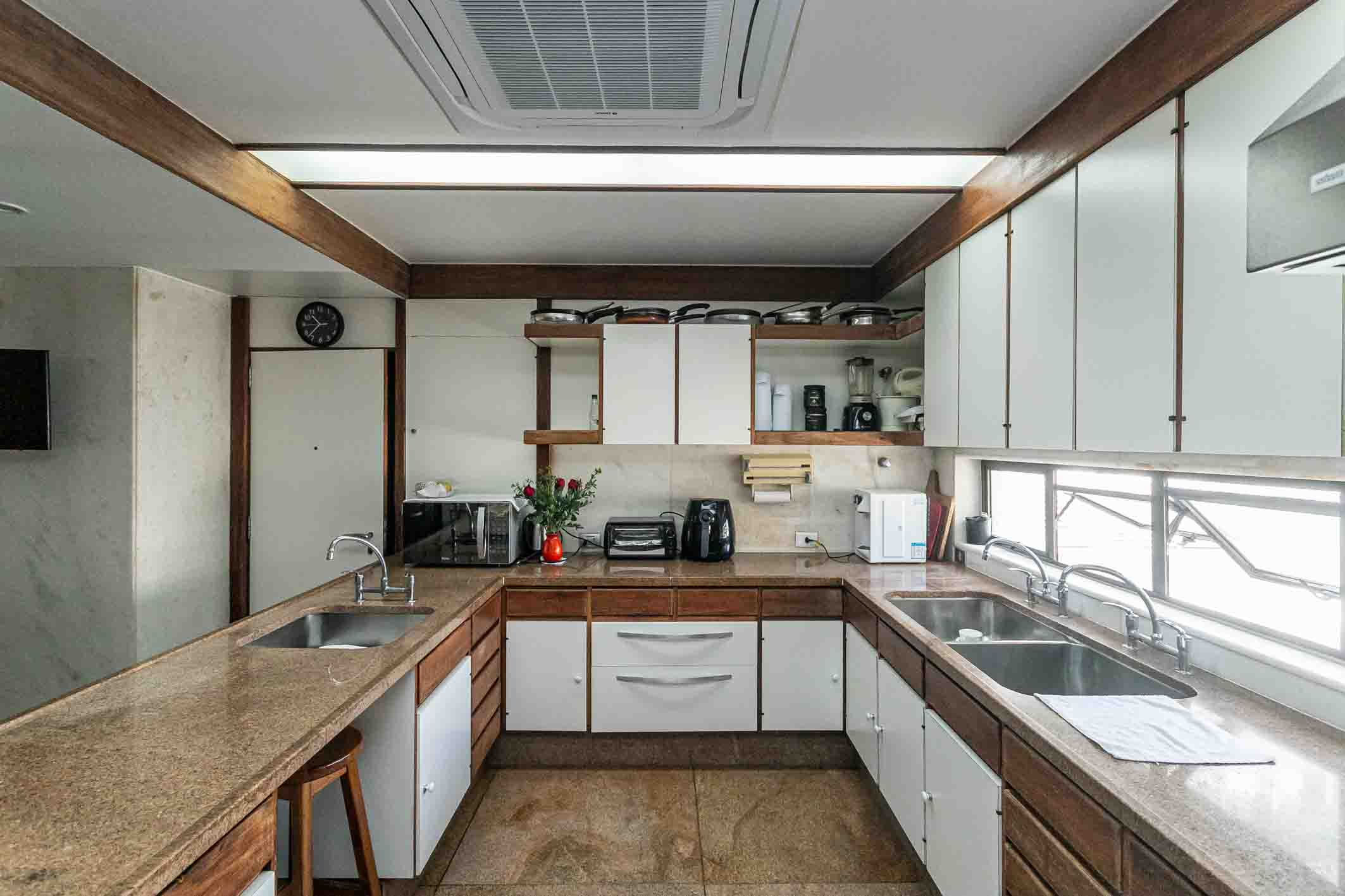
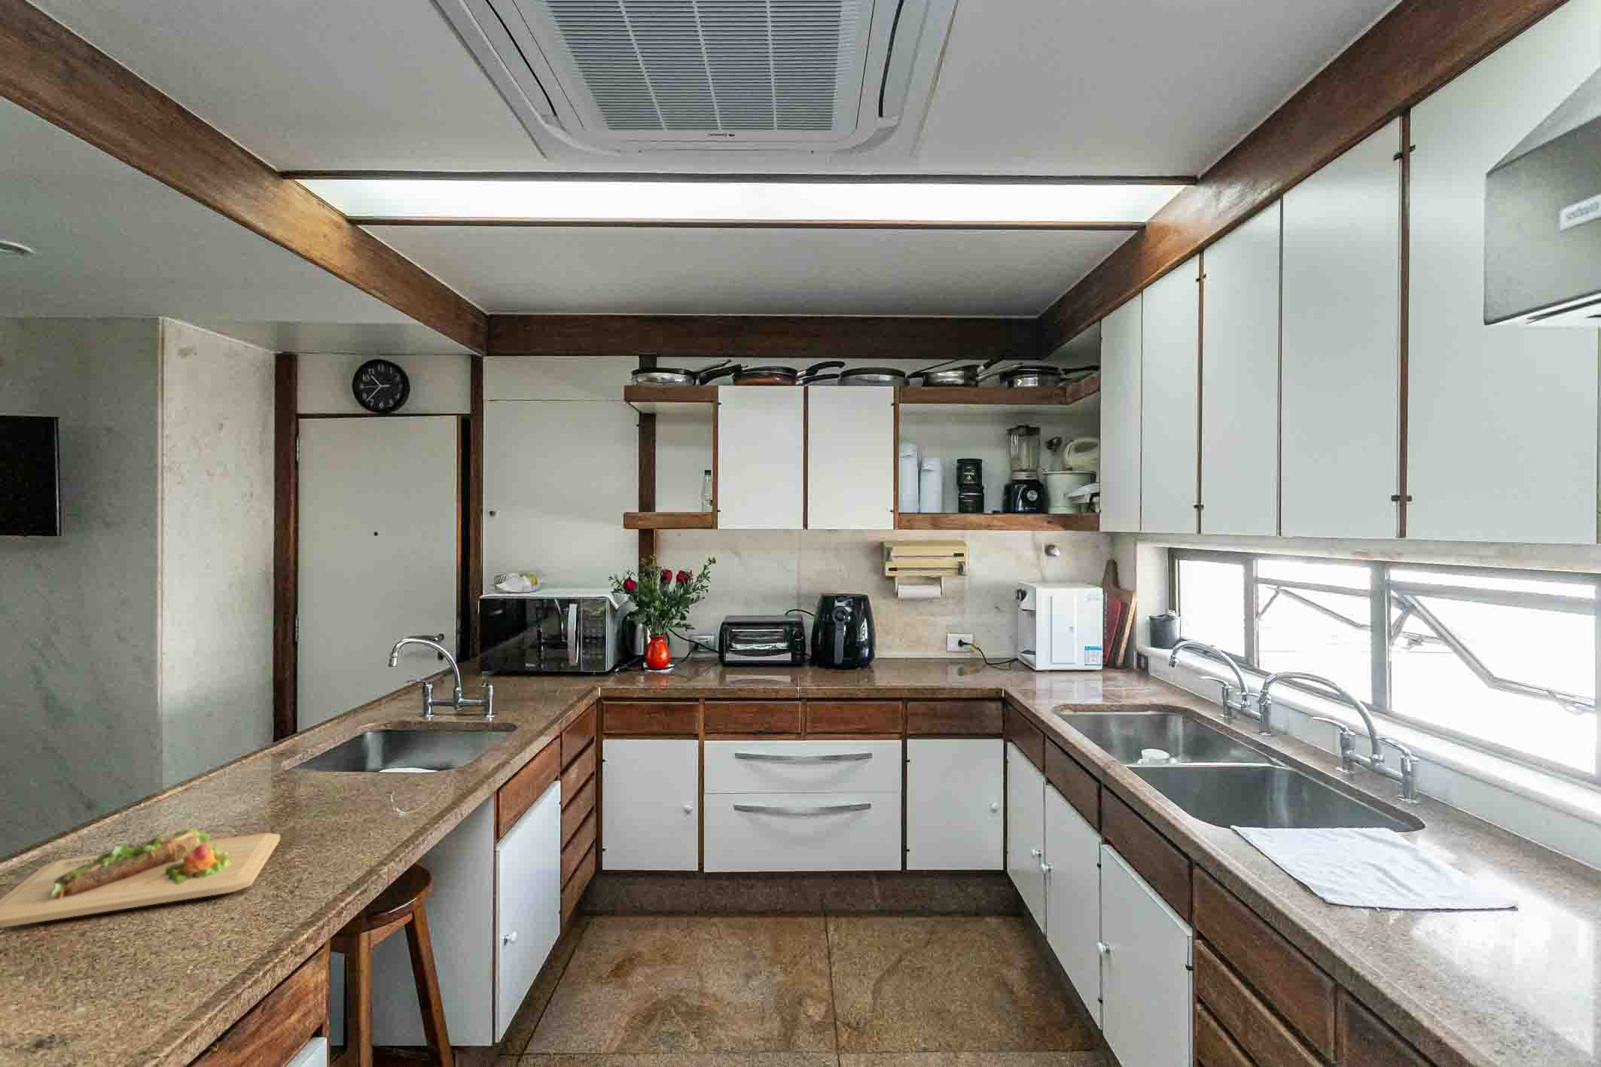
+ cutting board [0,828,281,929]
